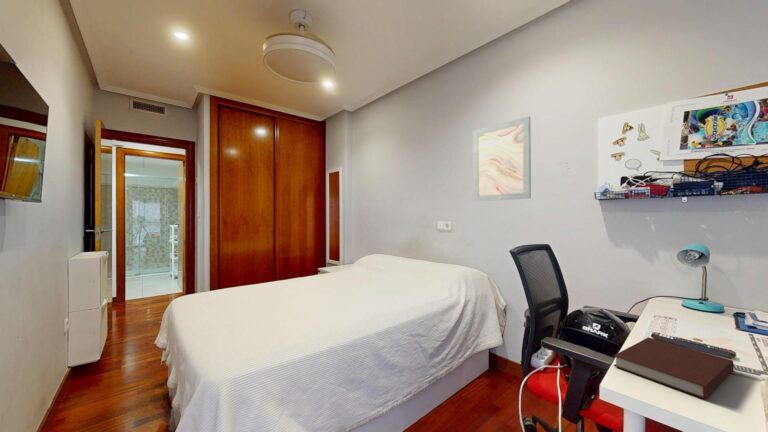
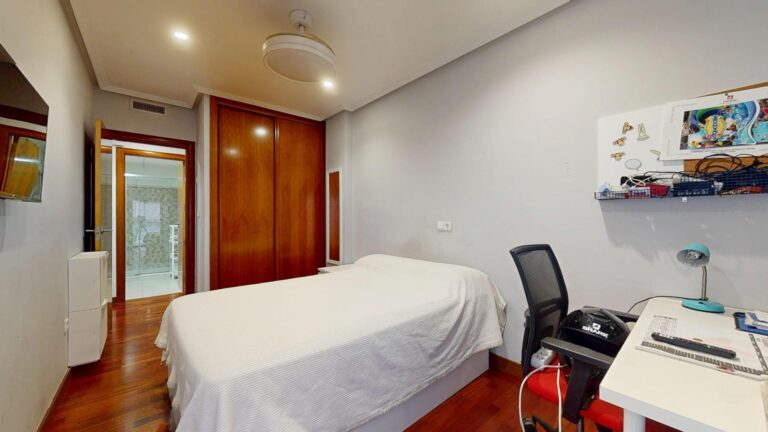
- wall art [472,115,532,202]
- notebook [613,337,735,400]
